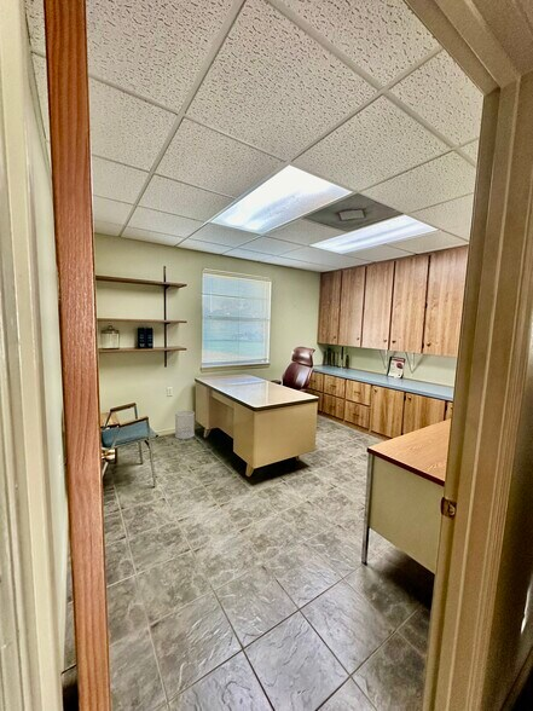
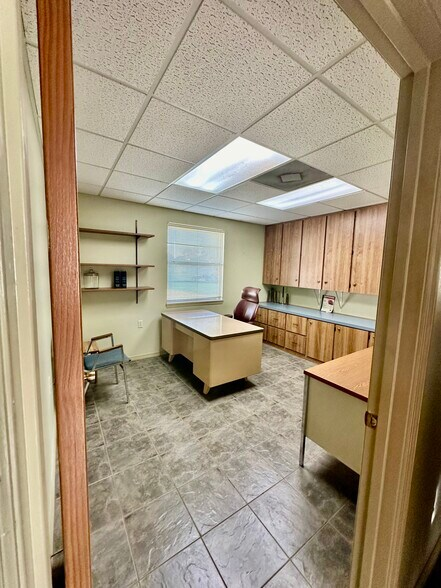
- wastebasket [174,409,196,440]
